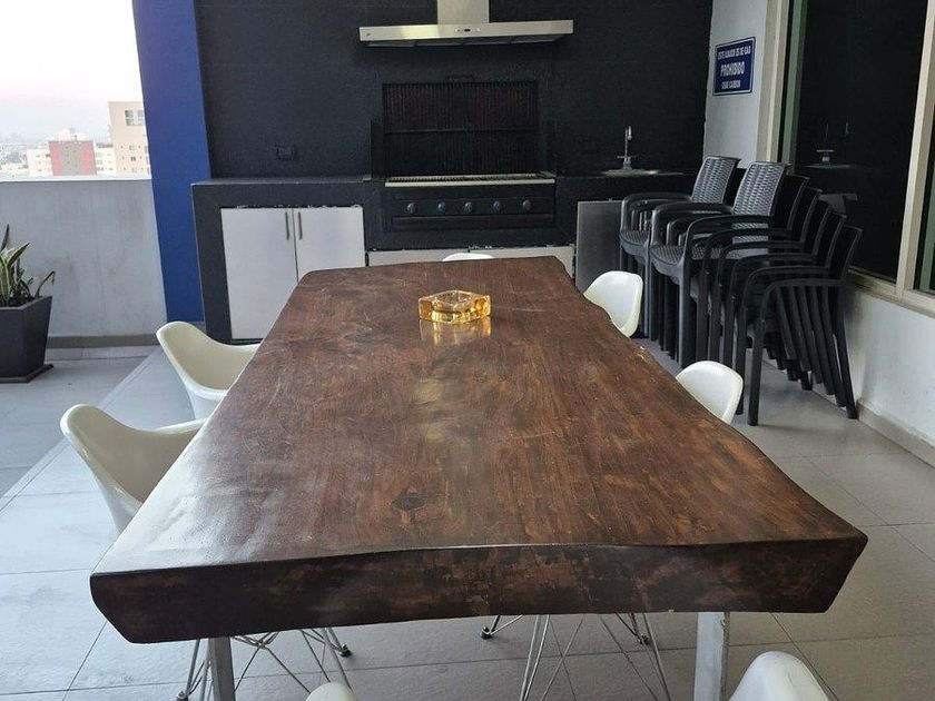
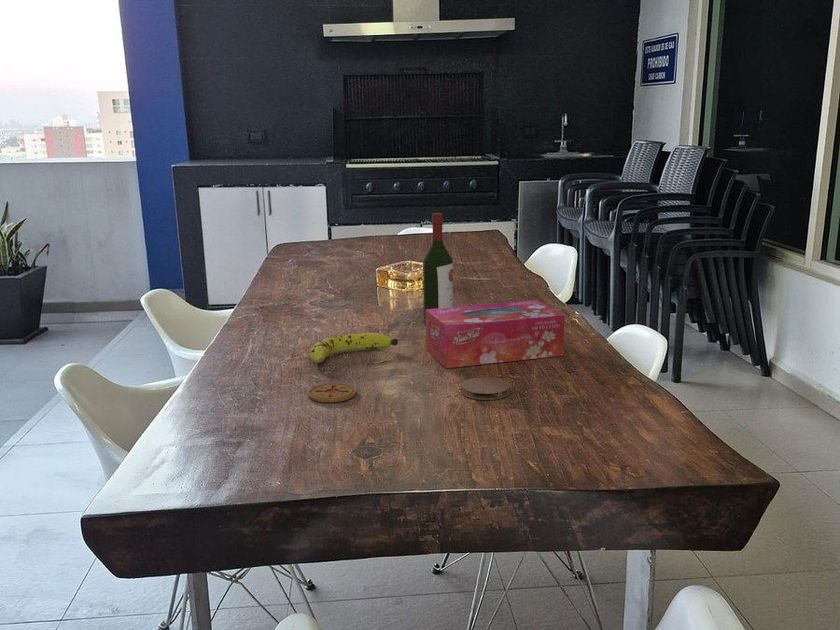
+ coaster [307,382,358,403]
+ coaster [460,376,511,401]
+ fruit [308,332,399,364]
+ tissue box [425,299,566,369]
+ wine bottle [422,212,454,326]
